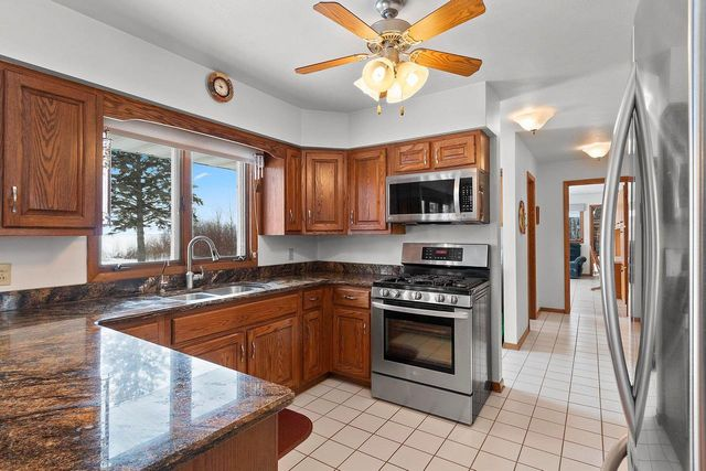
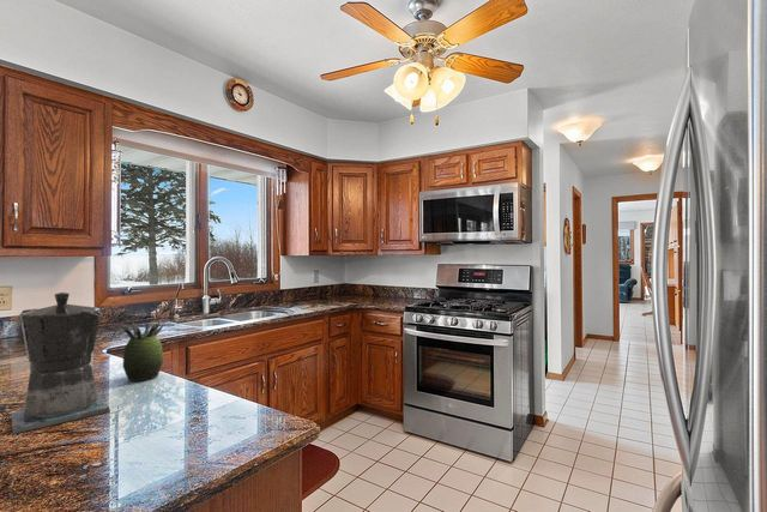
+ coffee maker [11,291,110,435]
+ succulent plant [120,320,167,383]
